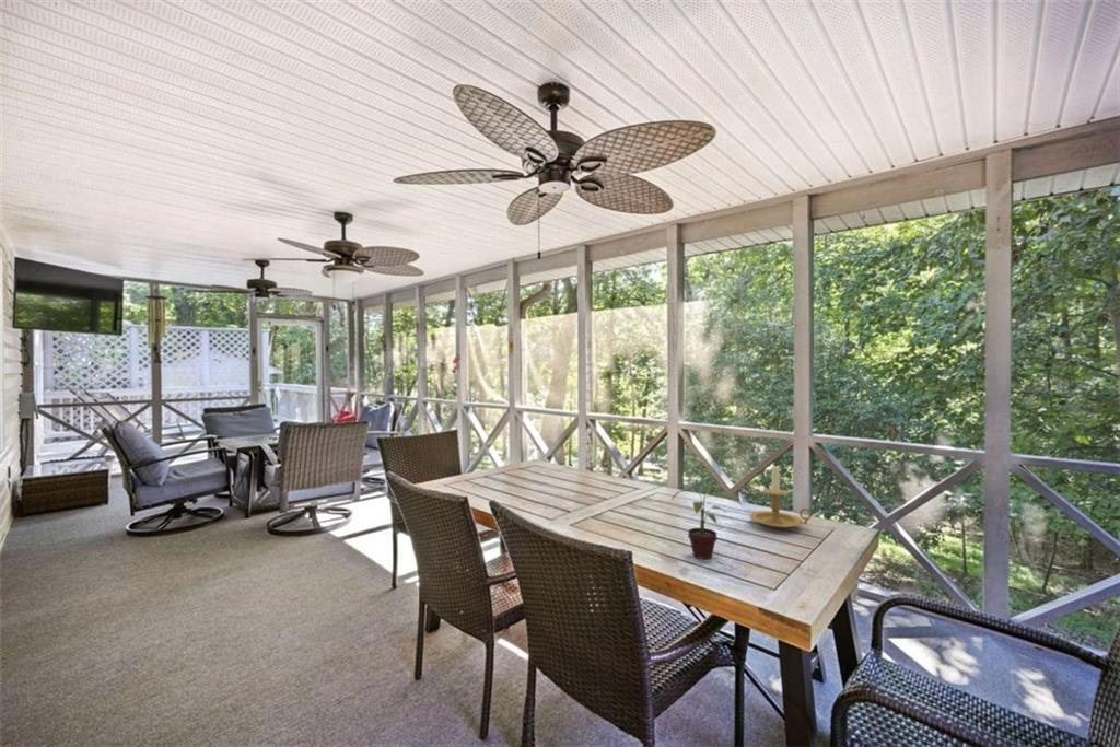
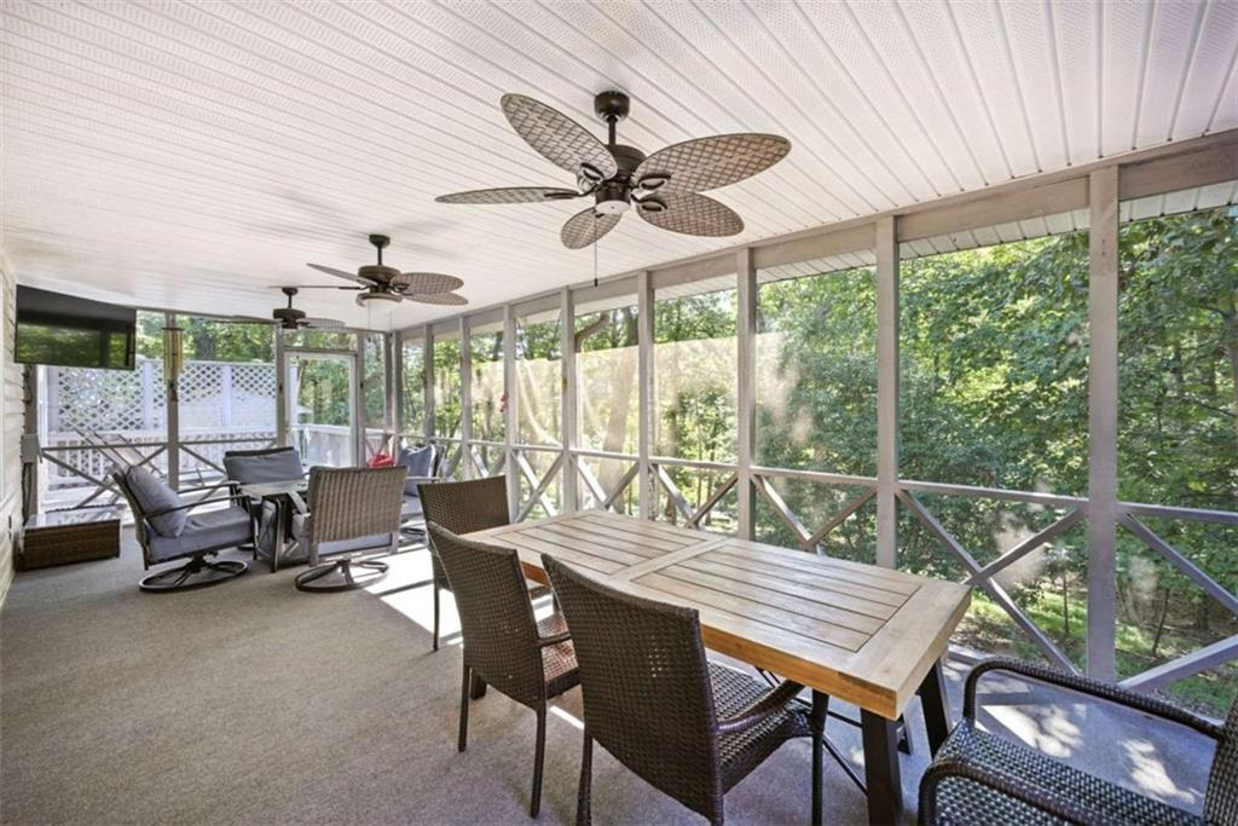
- candle holder [748,463,814,529]
- potted plant [670,485,744,560]
